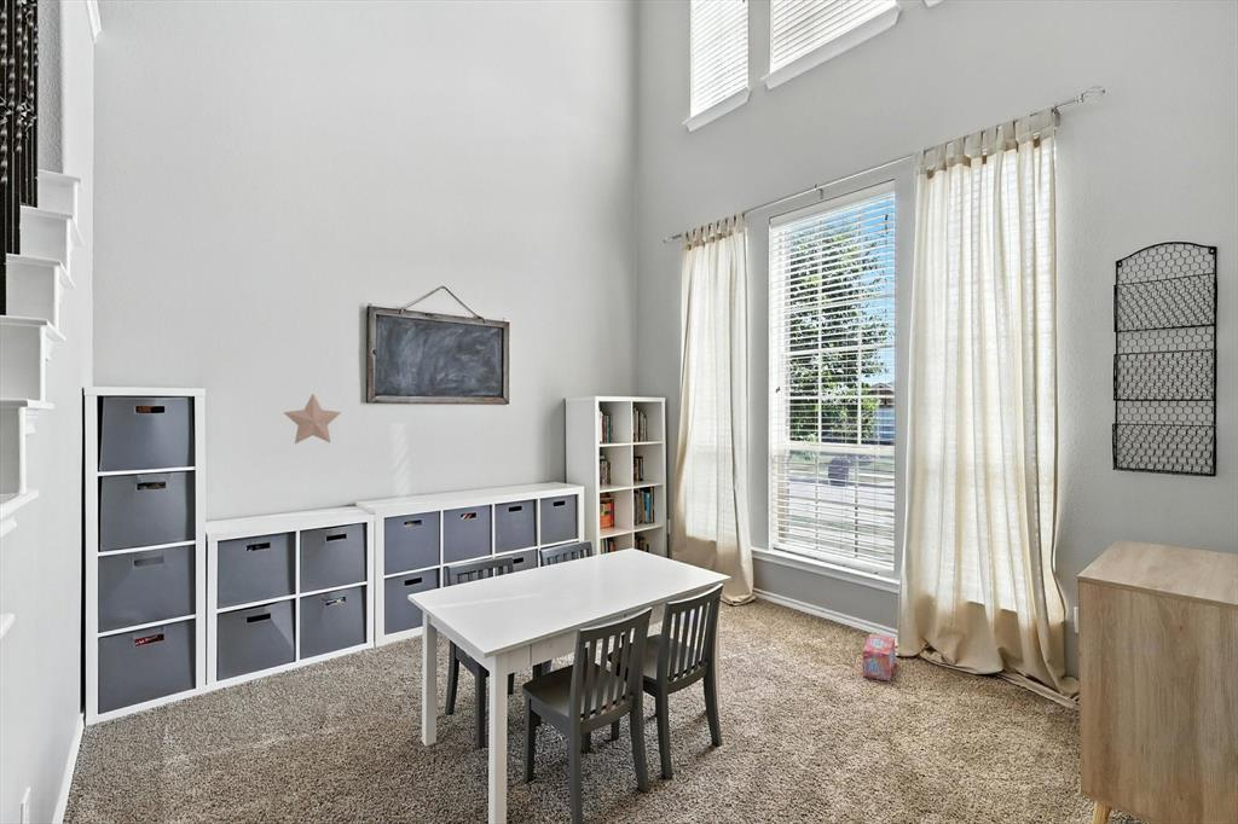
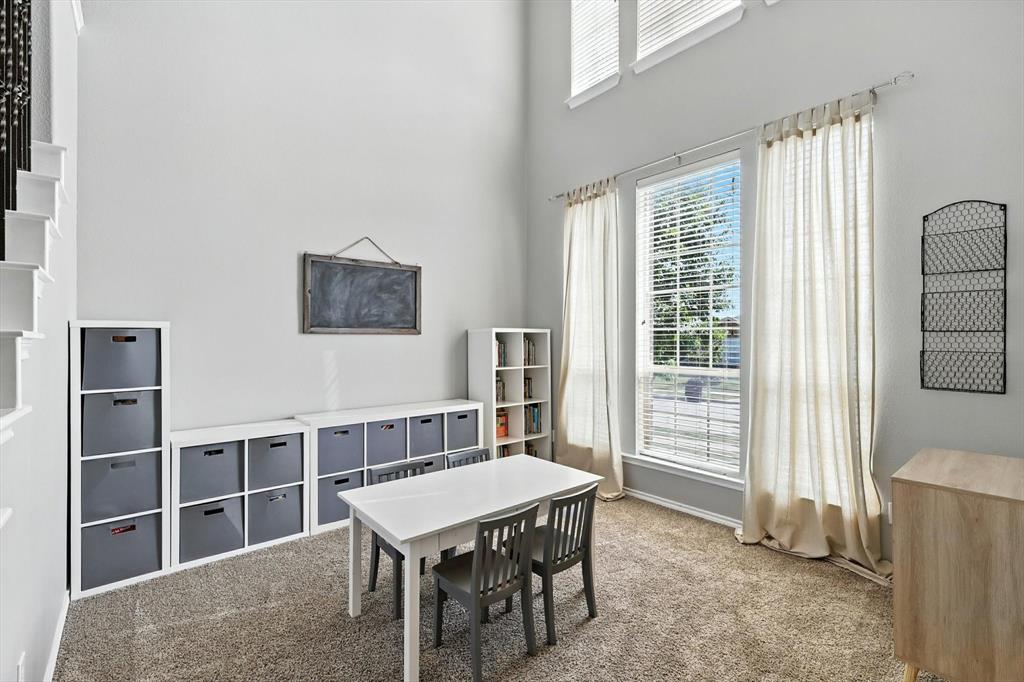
- decorative star [283,393,342,445]
- box [862,633,896,683]
